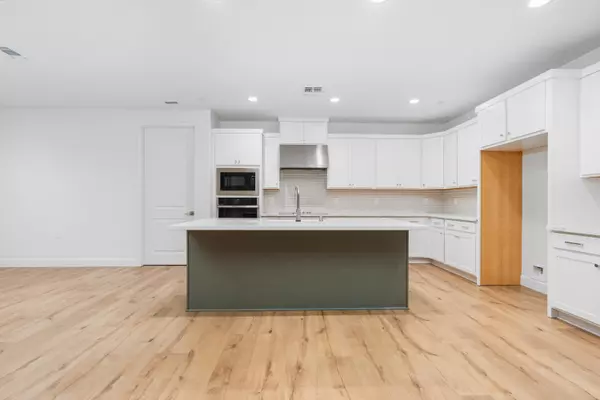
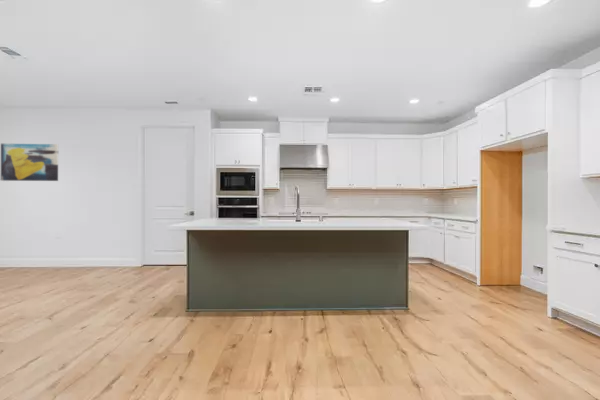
+ wall art [0,143,59,182]
